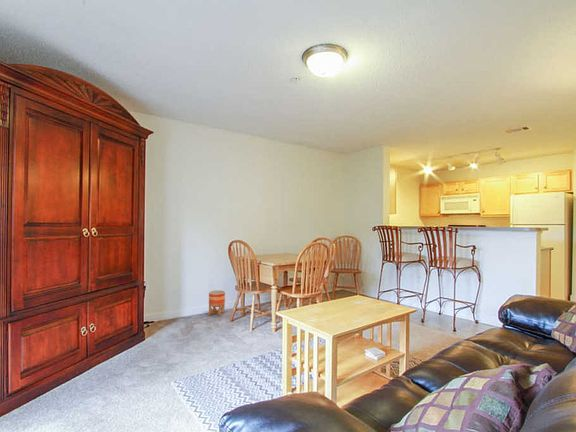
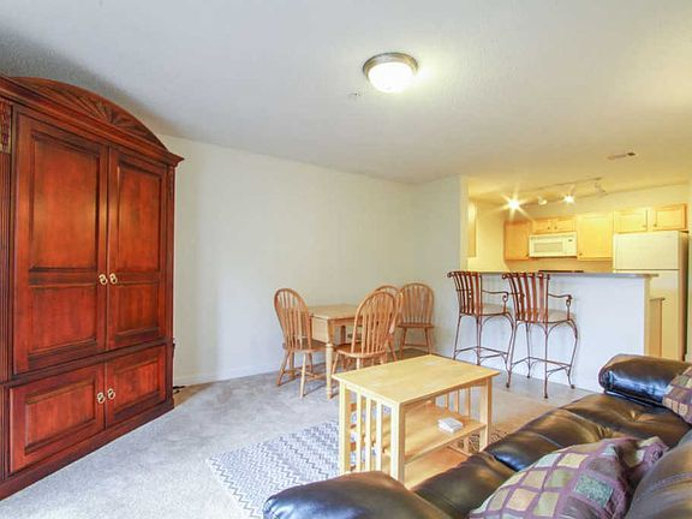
- planter [208,289,226,317]
